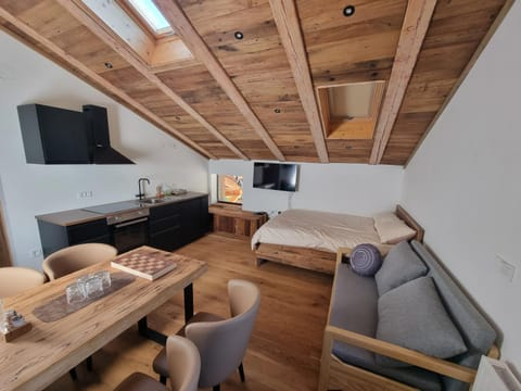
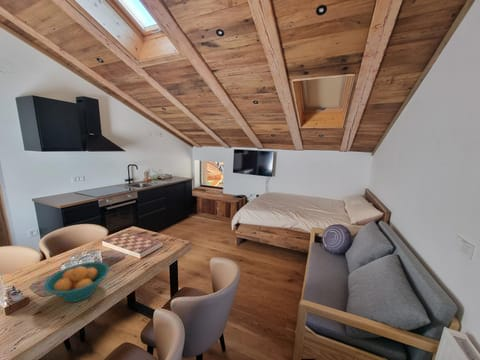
+ fruit bowl [43,261,110,303]
